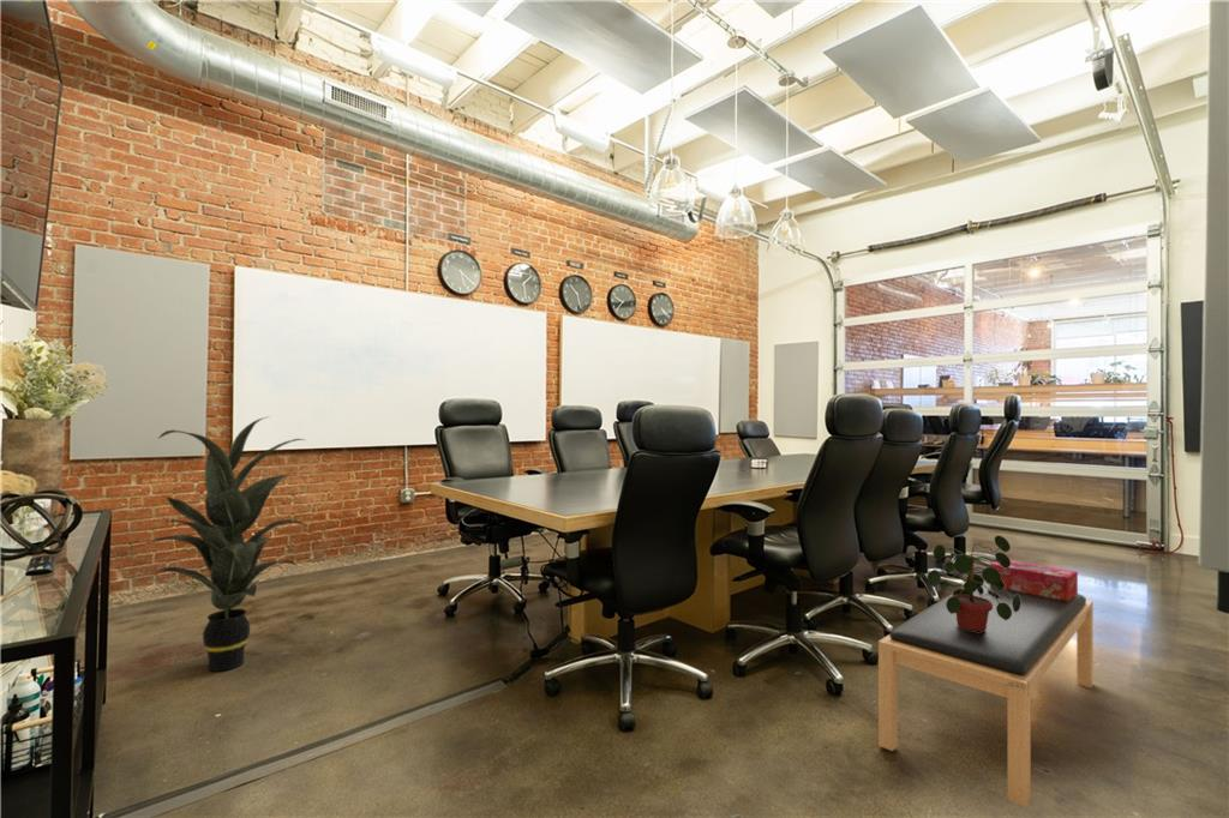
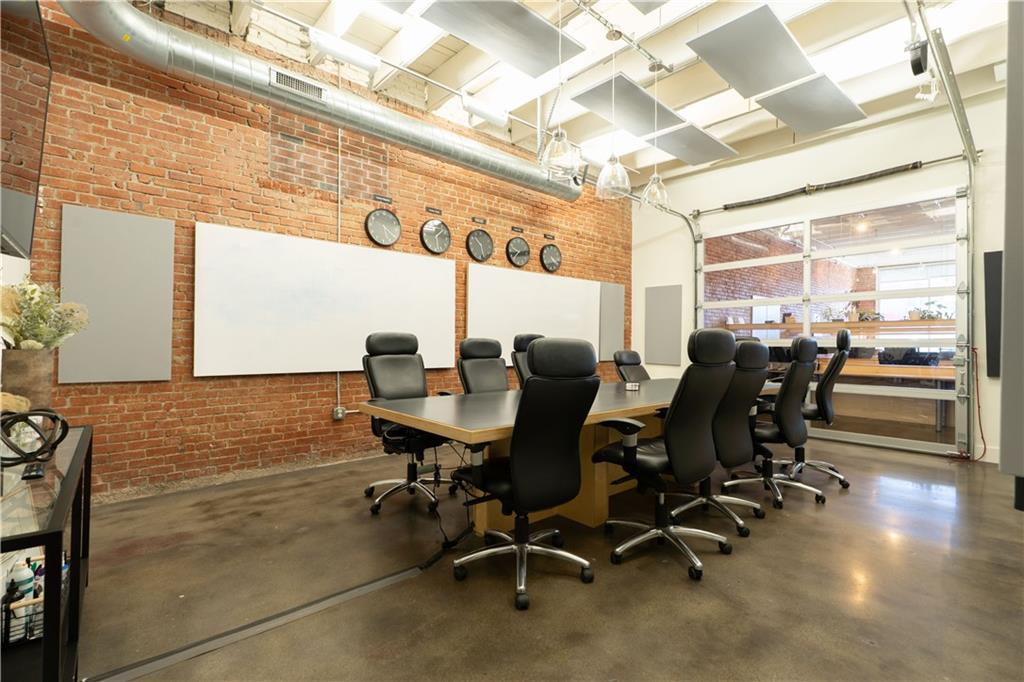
- indoor plant [142,415,312,673]
- bench [877,576,1095,808]
- potted plant [927,535,1021,632]
- tissue box [989,559,1079,601]
